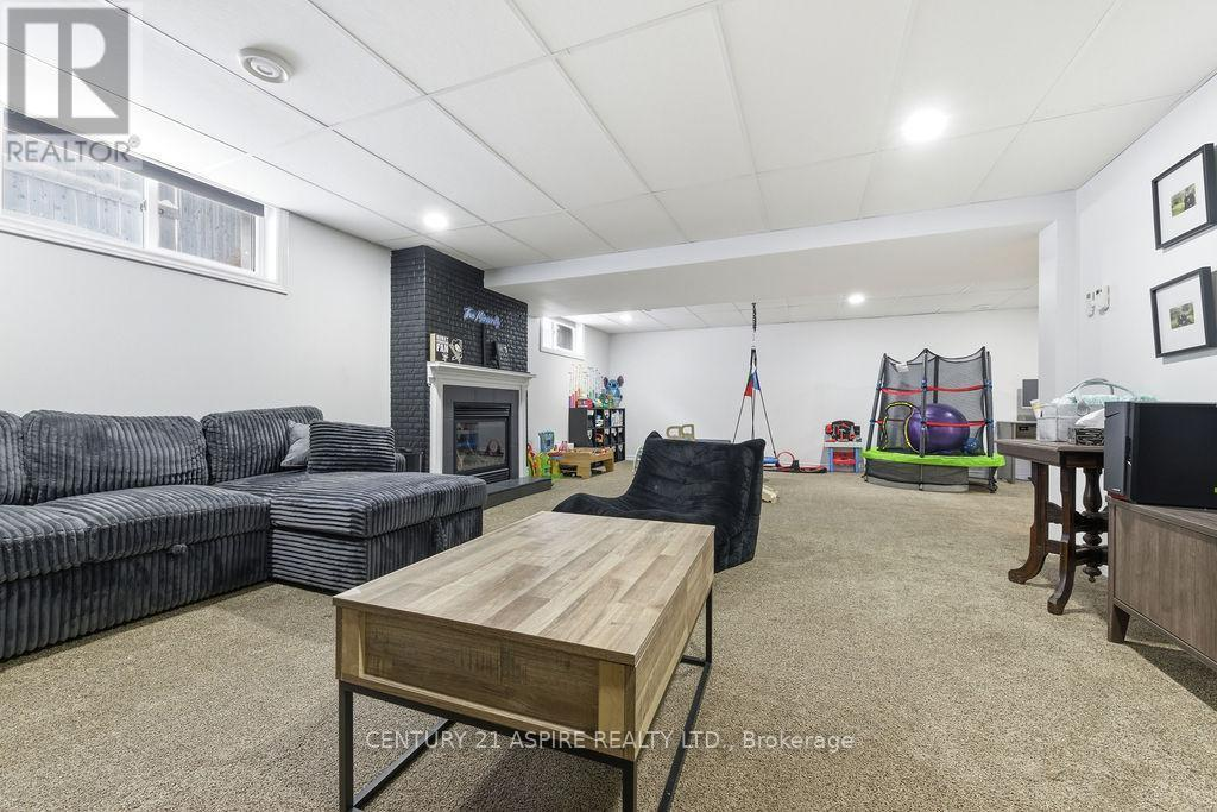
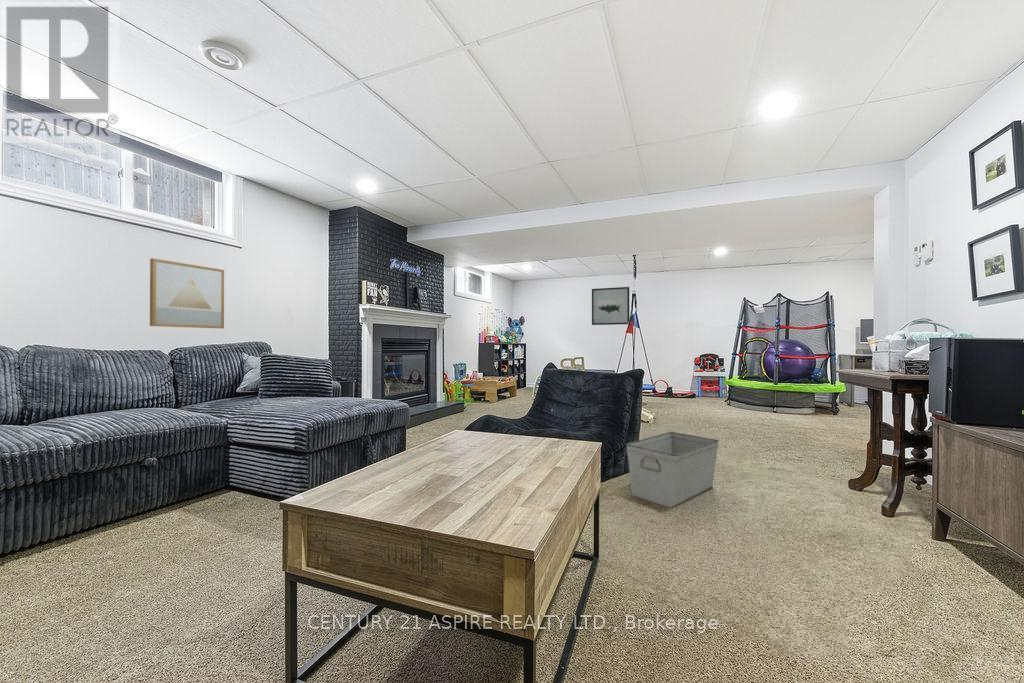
+ wall art [591,286,630,326]
+ wall art [149,257,225,329]
+ storage bin [625,431,720,508]
